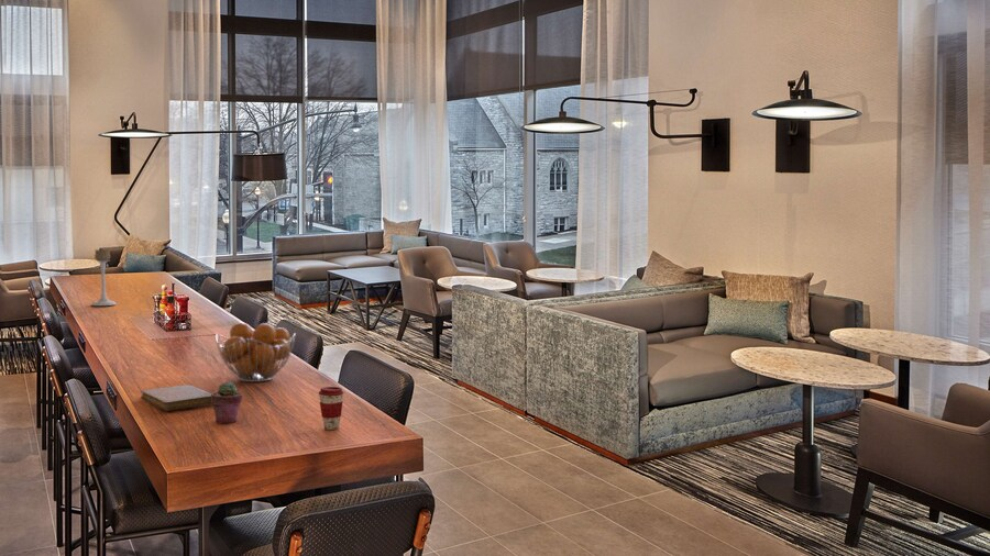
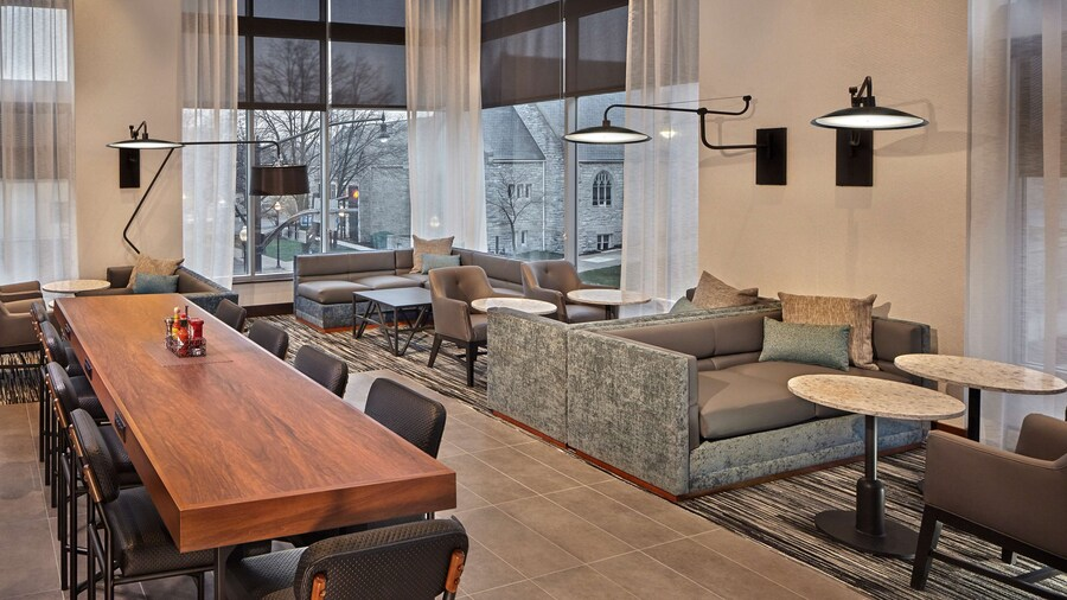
- fruit basket [215,322,297,382]
- coffee cup [318,386,344,431]
- notebook [140,383,213,412]
- candle holder [90,248,118,307]
- potted succulent [211,381,243,424]
